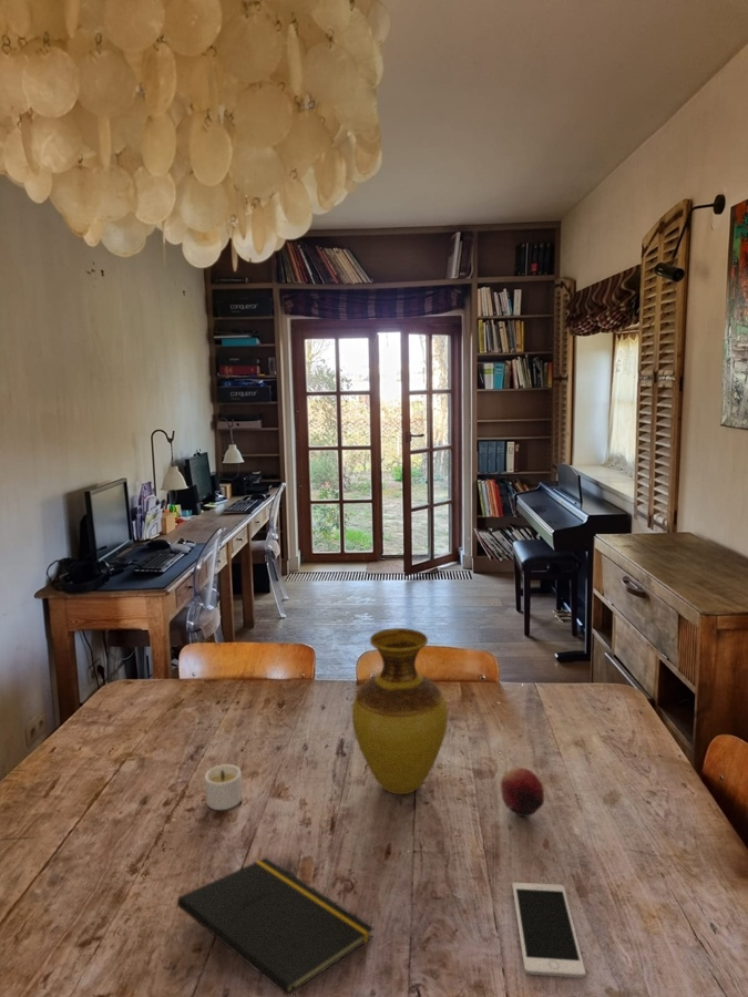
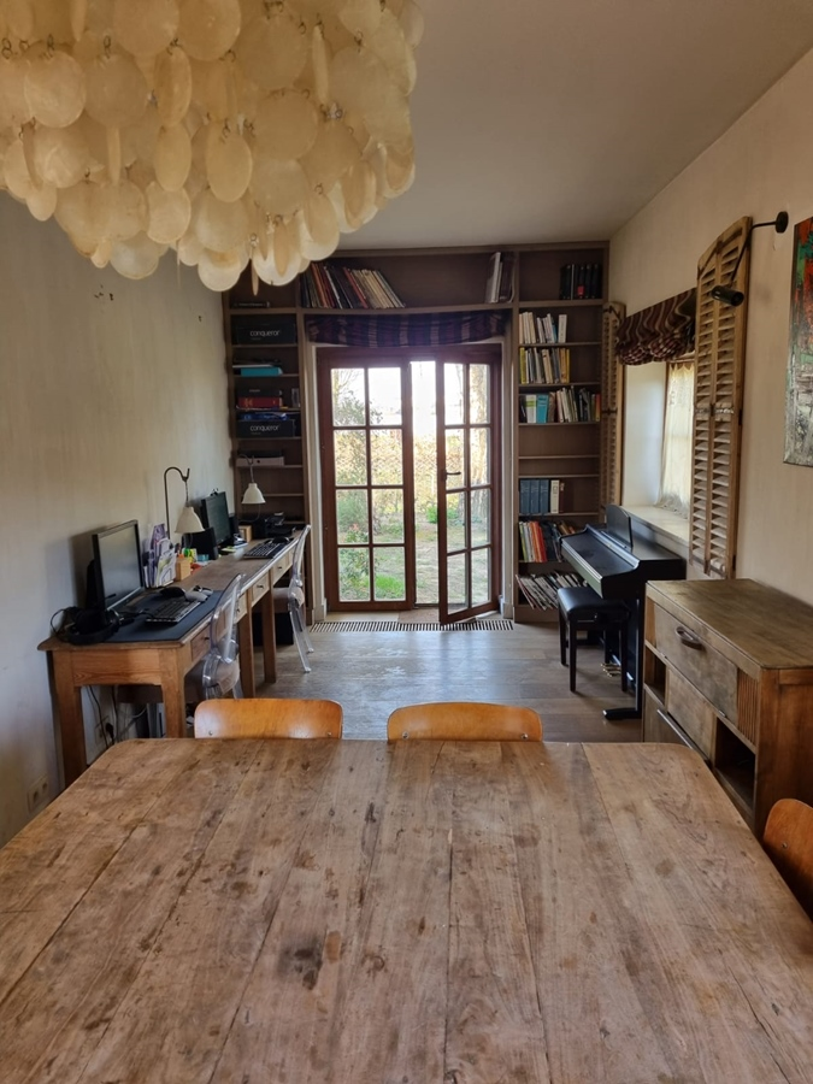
- cell phone [511,882,586,979]
- fruit [500,767,545,818]
- vase [351,627,449,795]
- notepad [176,856,375,997]
- candle [204,763,243,811]
